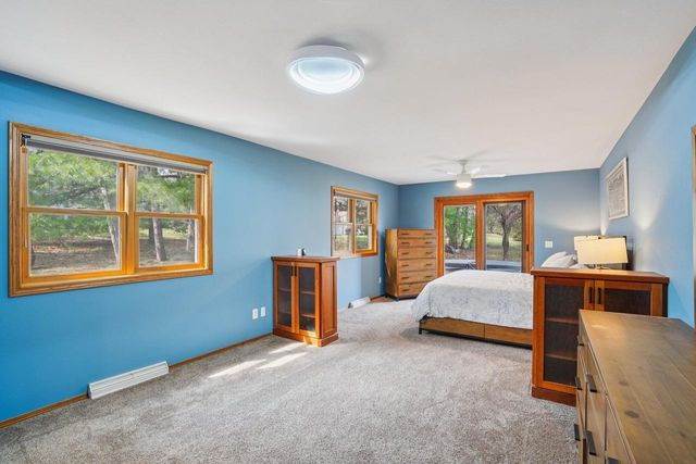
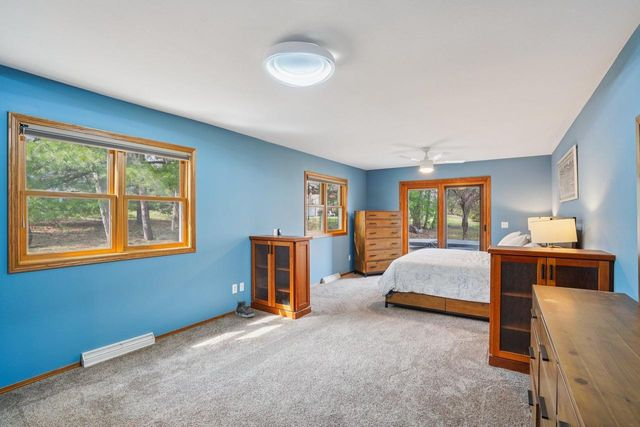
+ sneaker [235,299,255,318]
